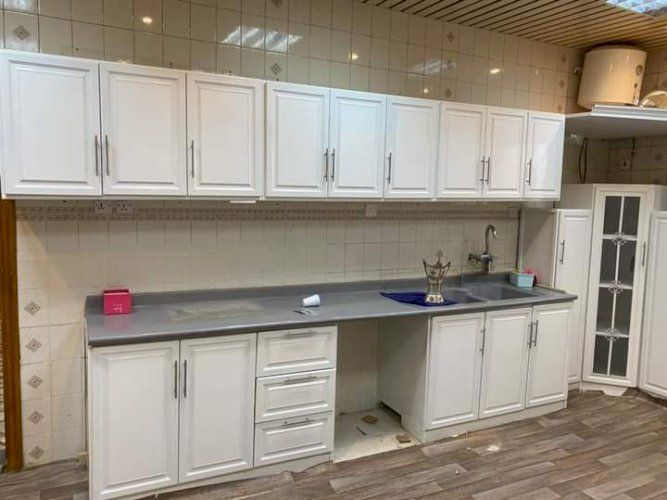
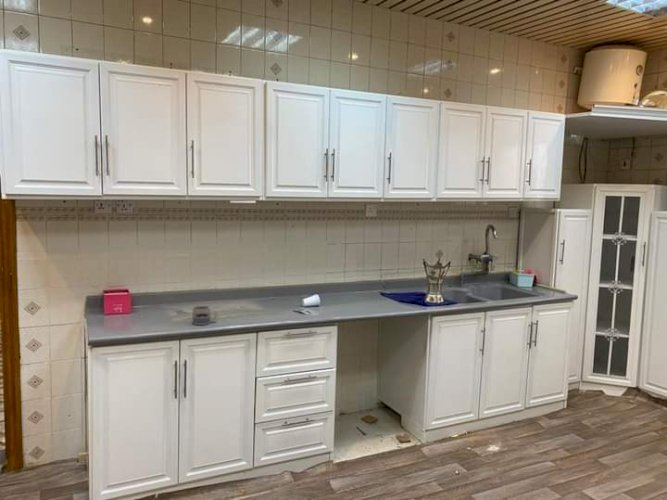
+ mug [191,305,218,326]
